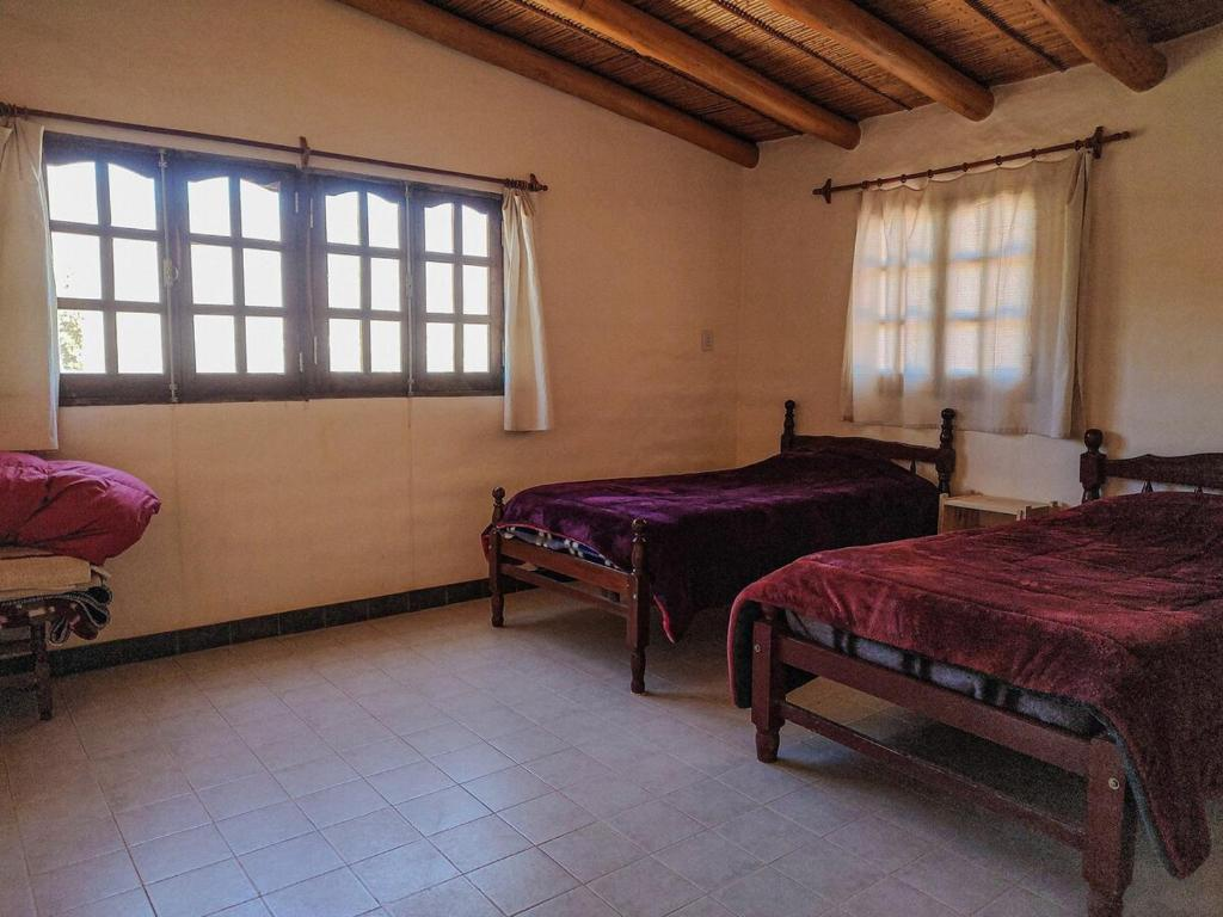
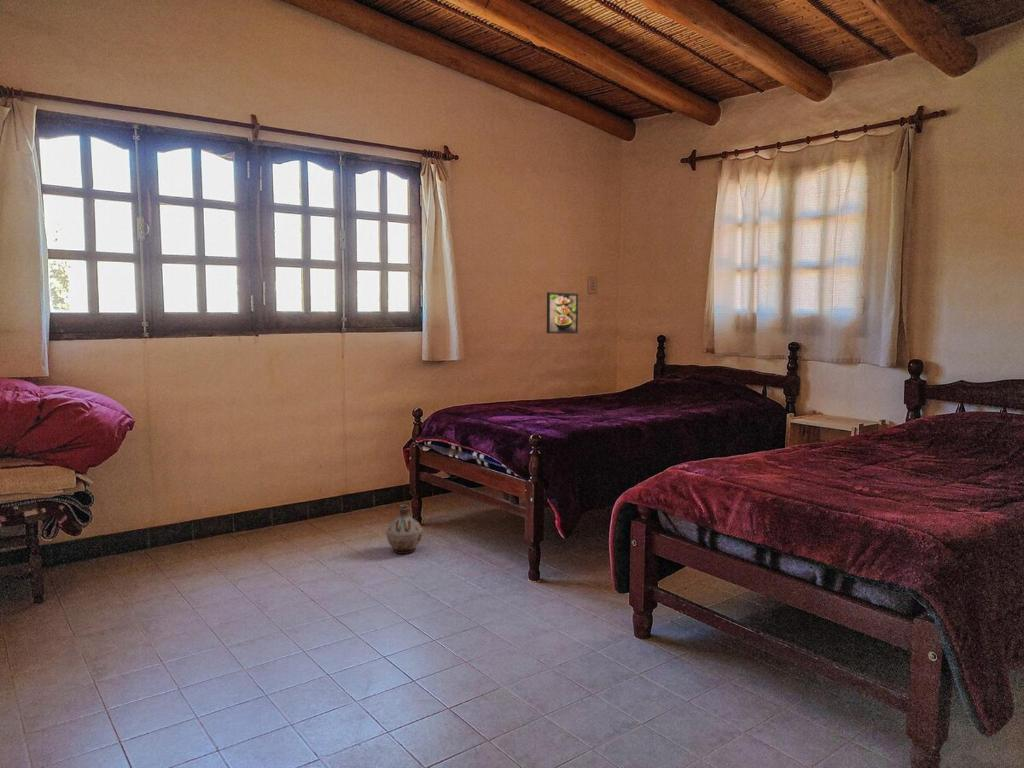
+ ceramic jug [385,504,423,555]
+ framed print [546,291,579,334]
